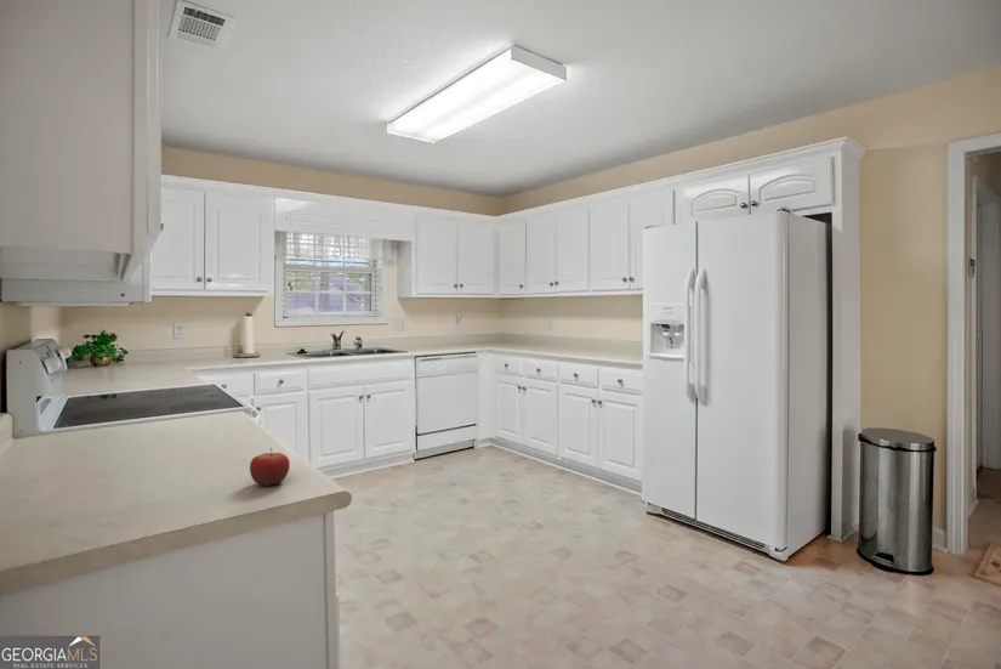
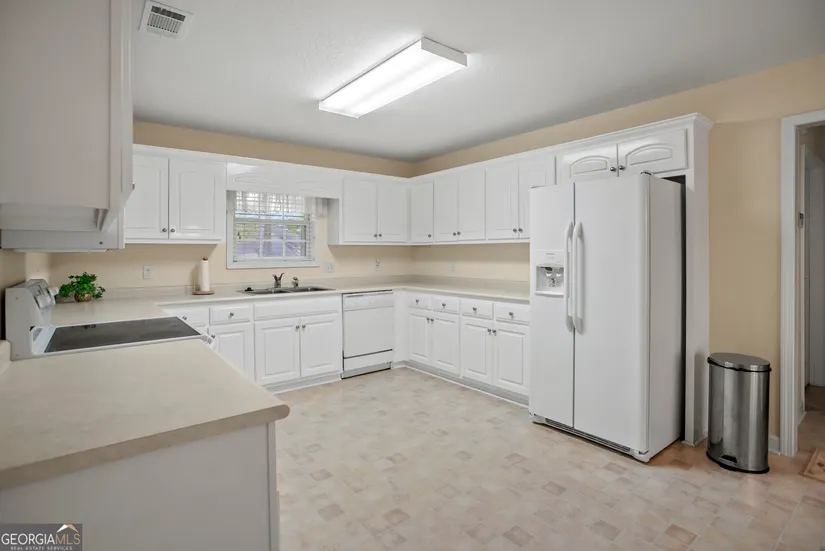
- fruit [249,447,291,487]
